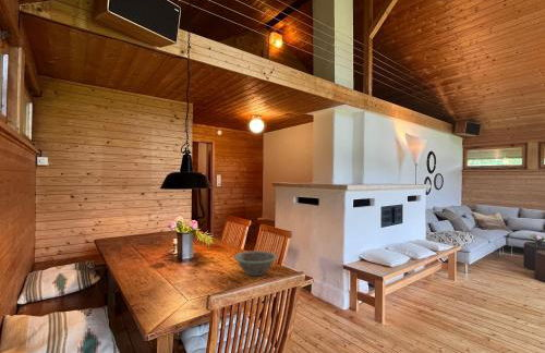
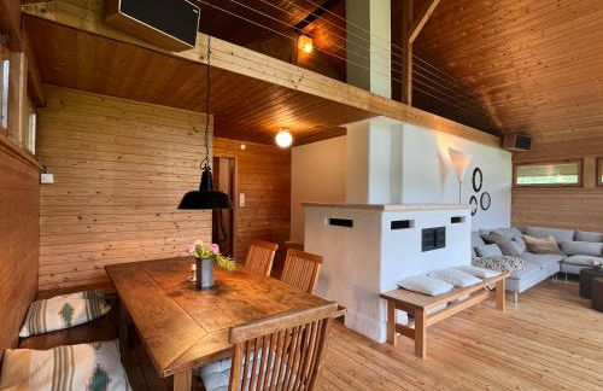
- decorative bowl [233,249,279,277]
